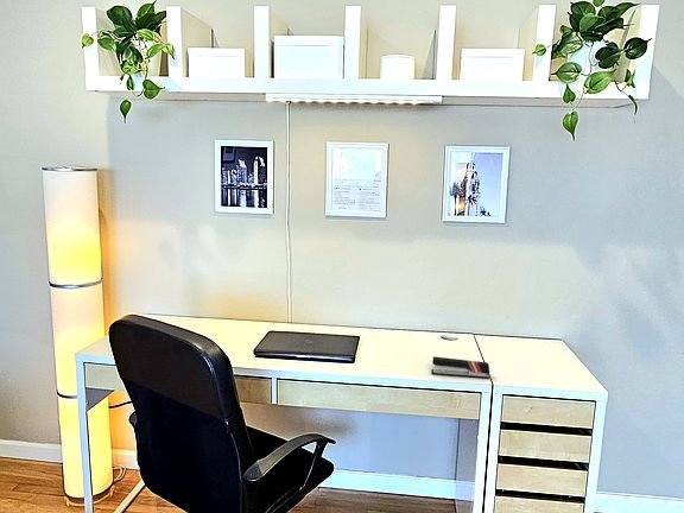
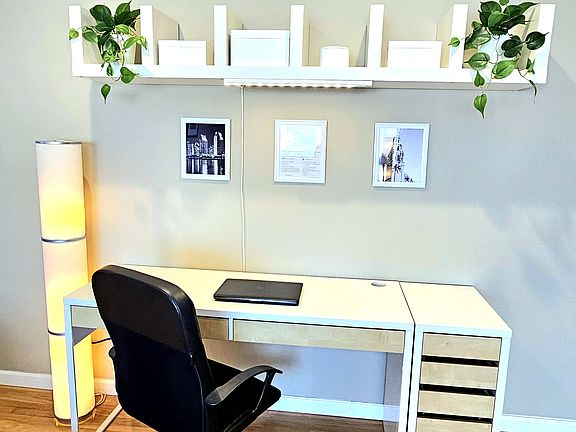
- stapler [430,355,490,380]
